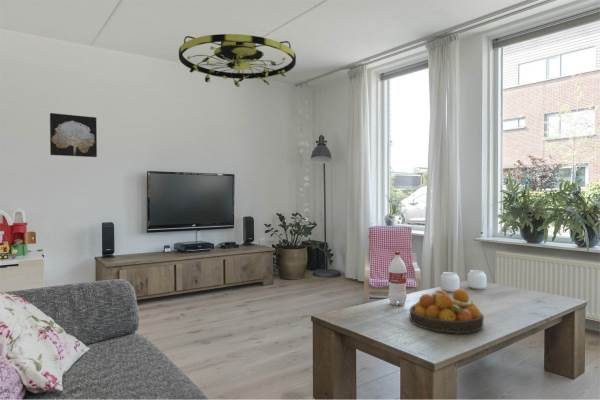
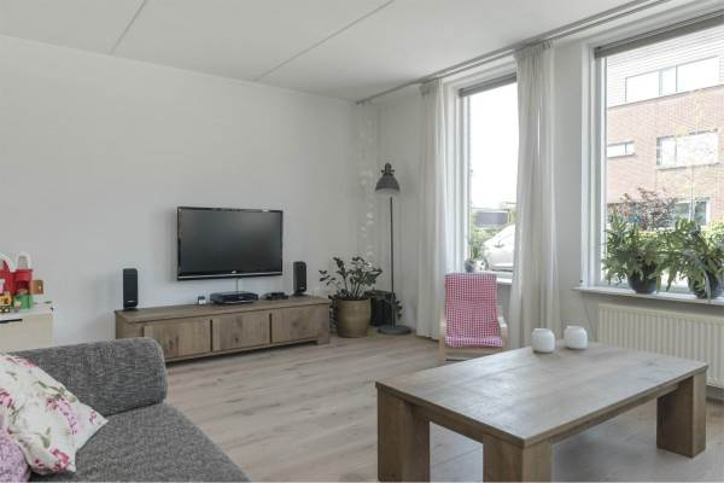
- fruit bowl [409,288,485,334]
- wall art [49,112,98,158]
- bottle [387,251,408,306]
- ceiling light fixture [178,33,297,88]
